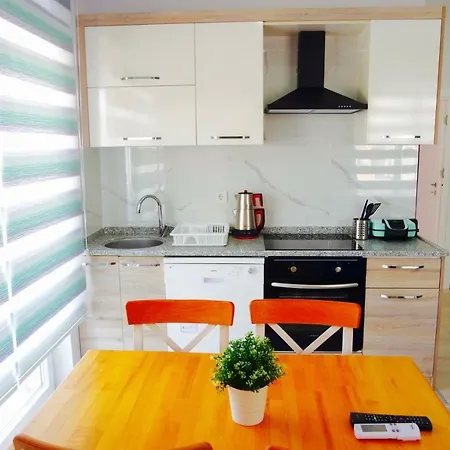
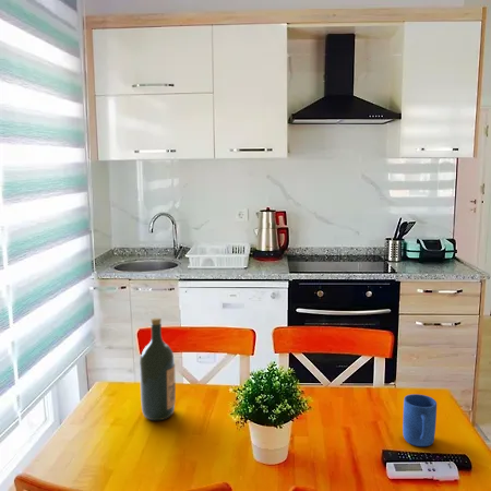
+ mug [402,393,438,447]
+ wine bottle [139,316,177,421]
